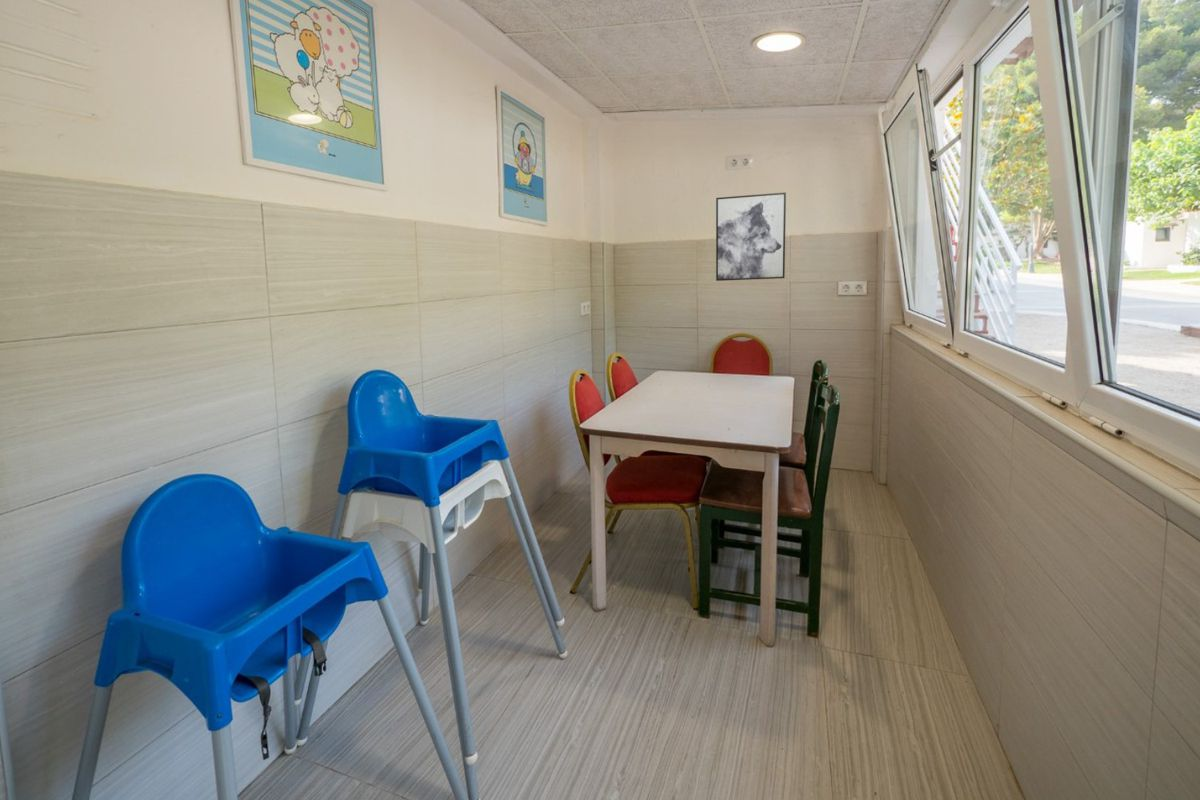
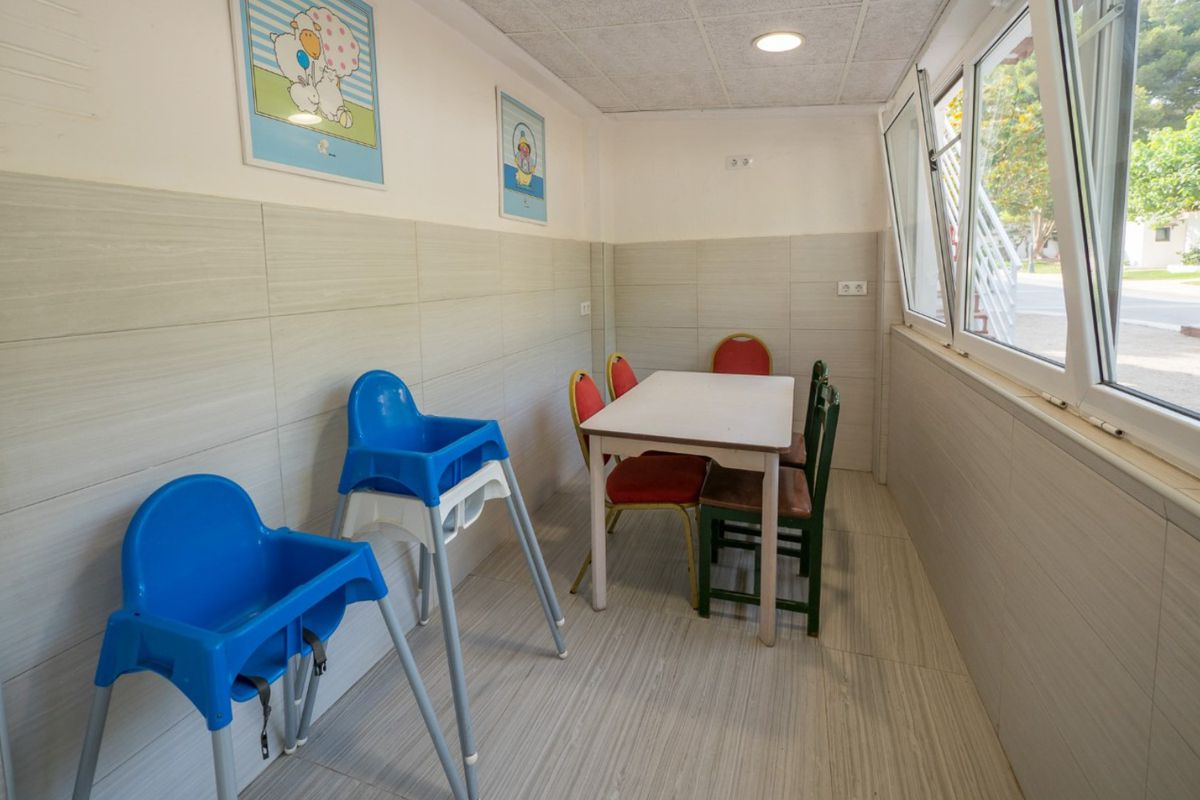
- wall art [715,192,787,282]
